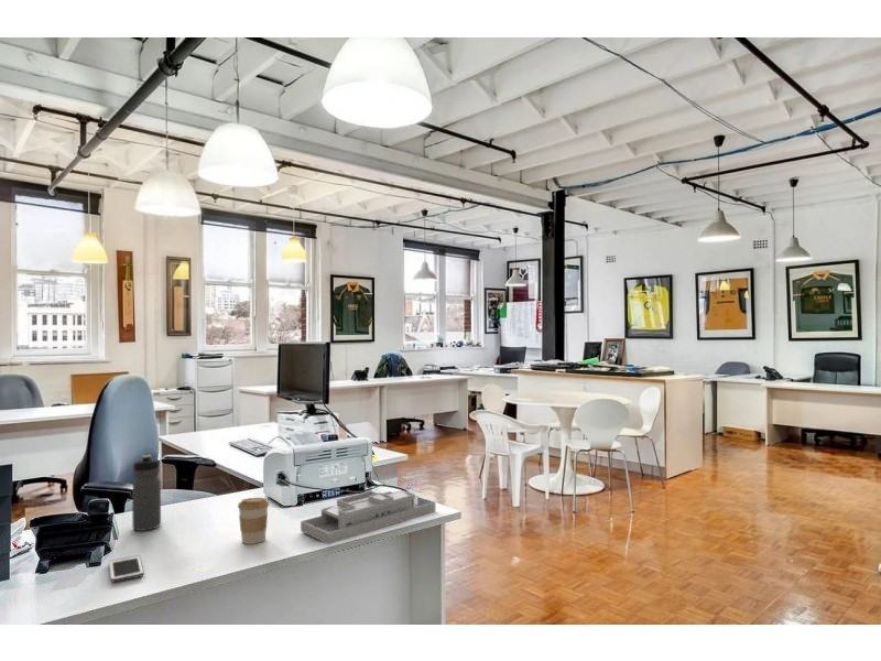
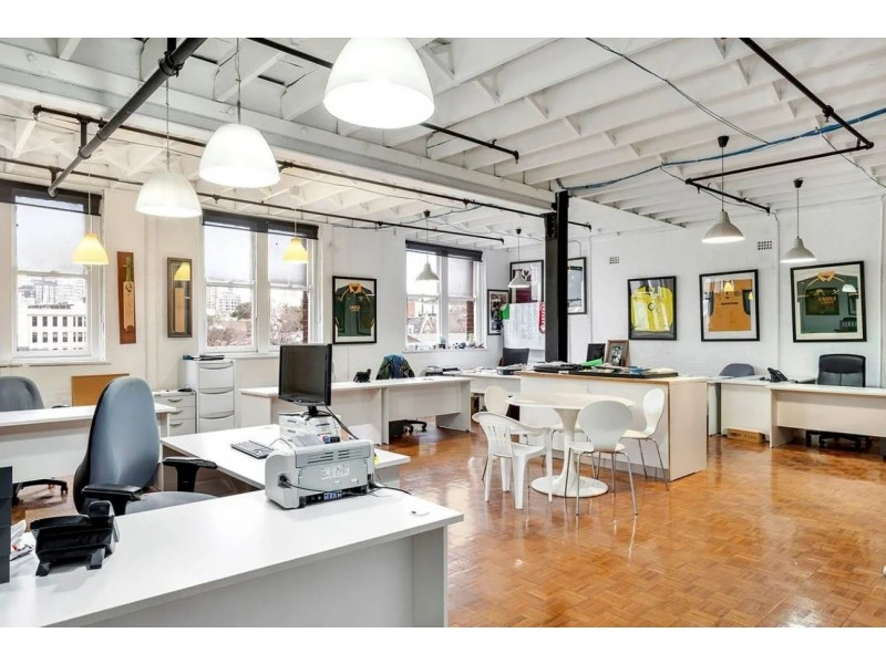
- cell phone [108,554,144,583]
- water bottle [131,454,162,532]
- coffee cup [237,497,270,545]
- desk organizer [300,489,437,545]
